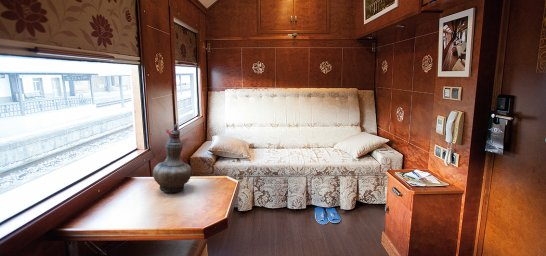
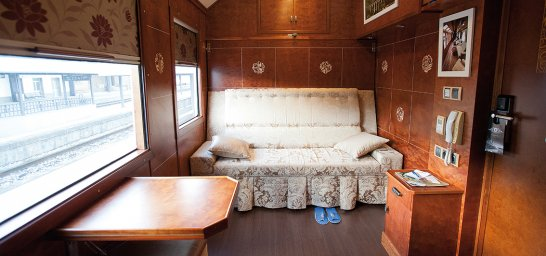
- decorative vase [152,123,193,194]
